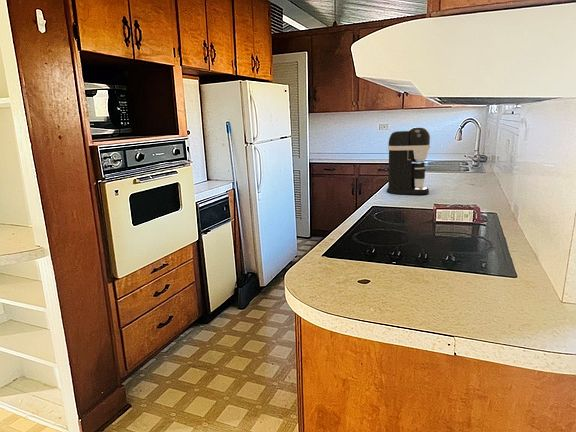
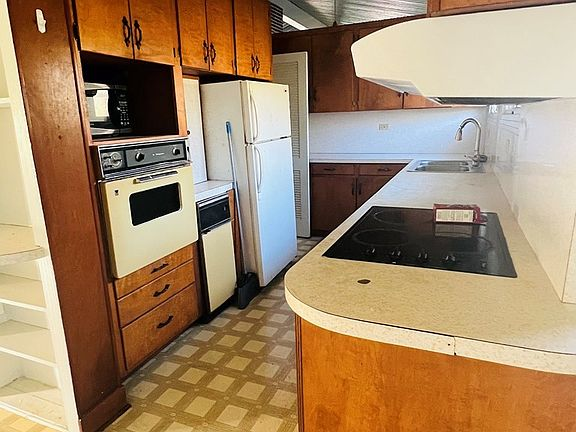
- coffee maker [386,126,431,195]
